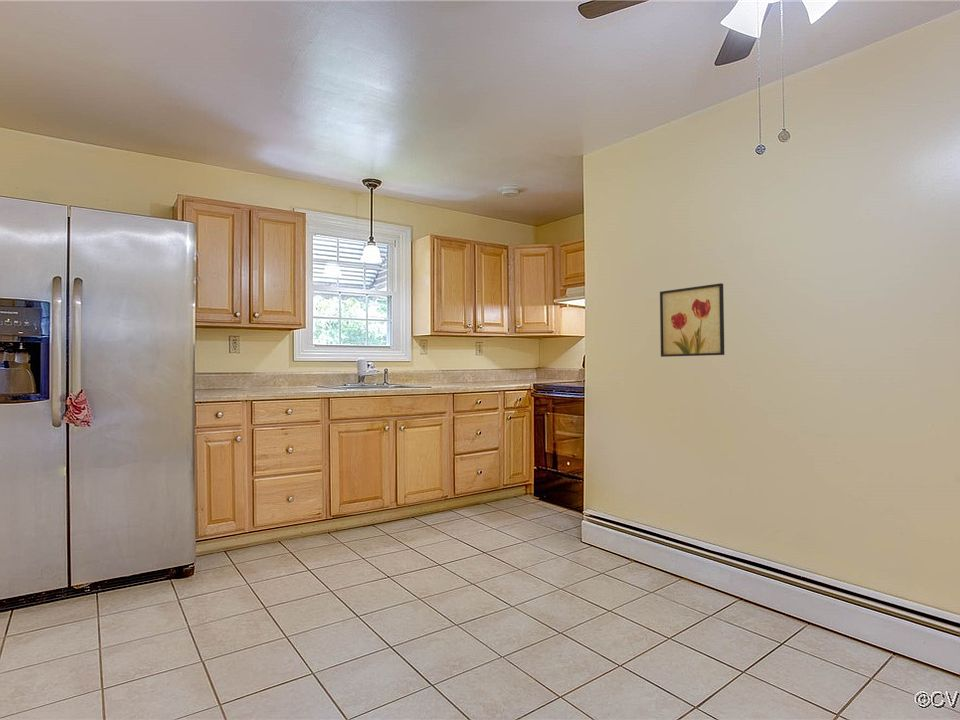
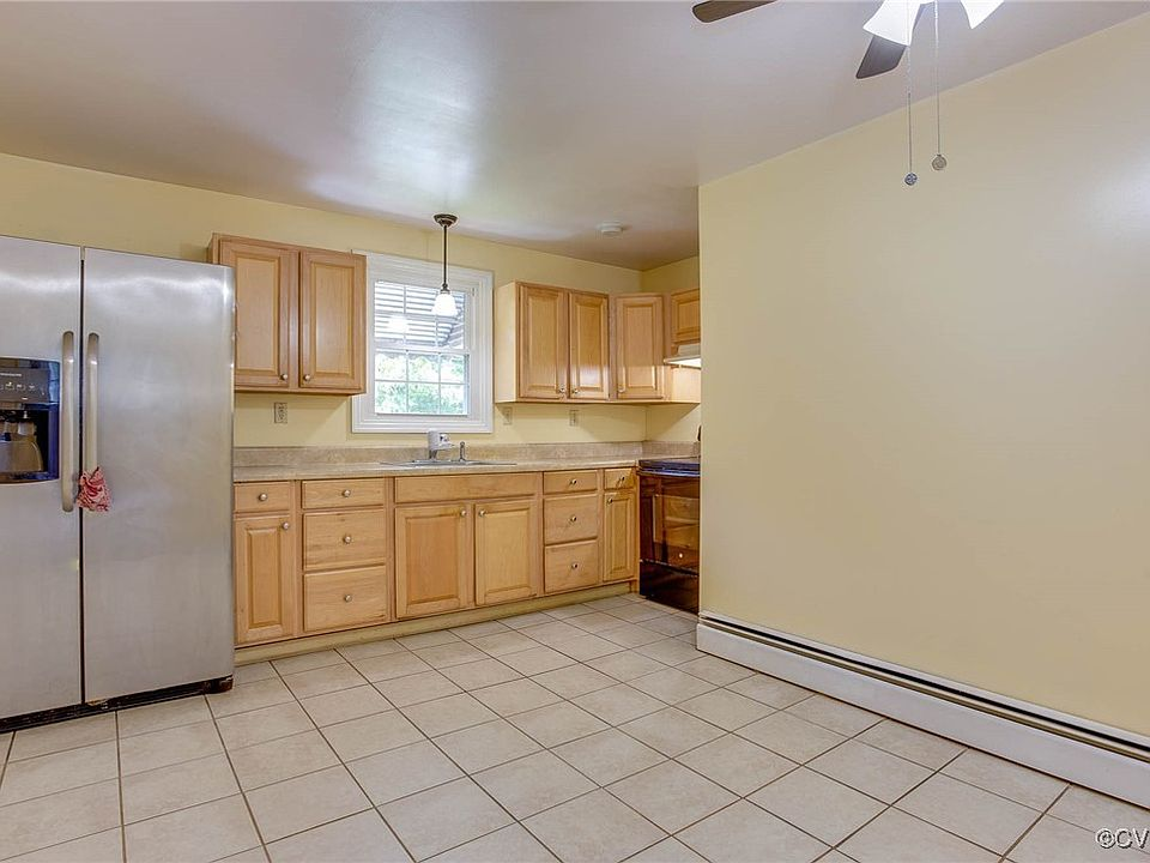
- wall art [659,282,725,358]
